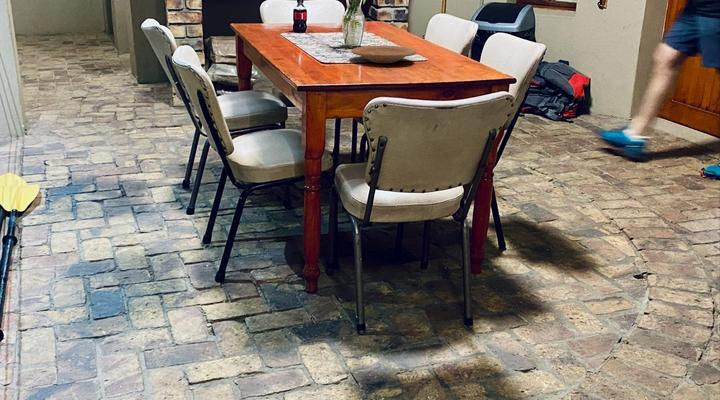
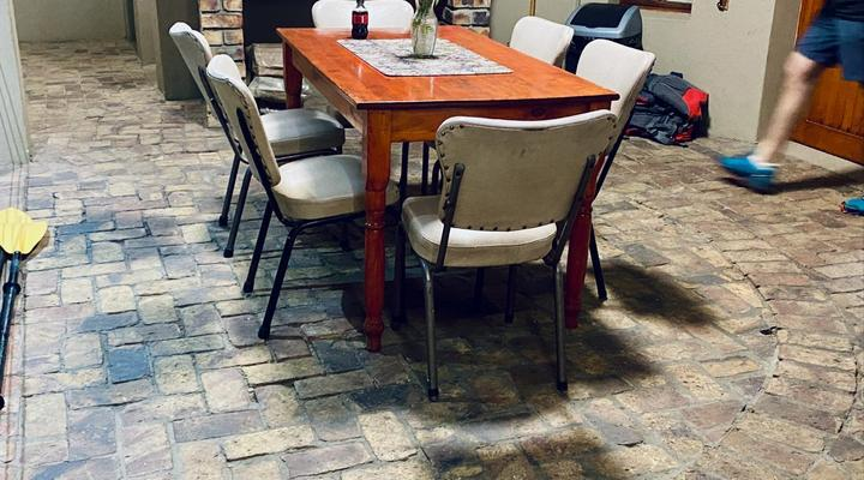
- plate [350,45,417,64]
